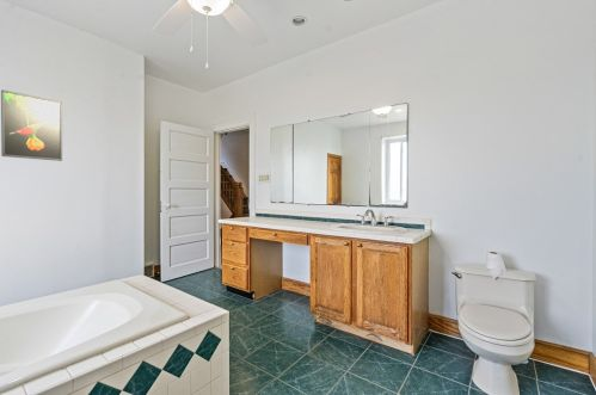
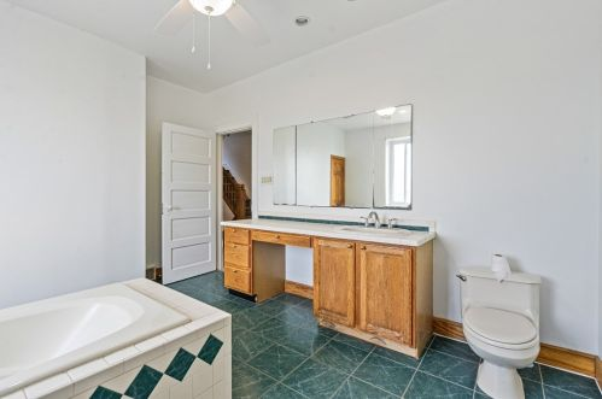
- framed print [0,88,63,162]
